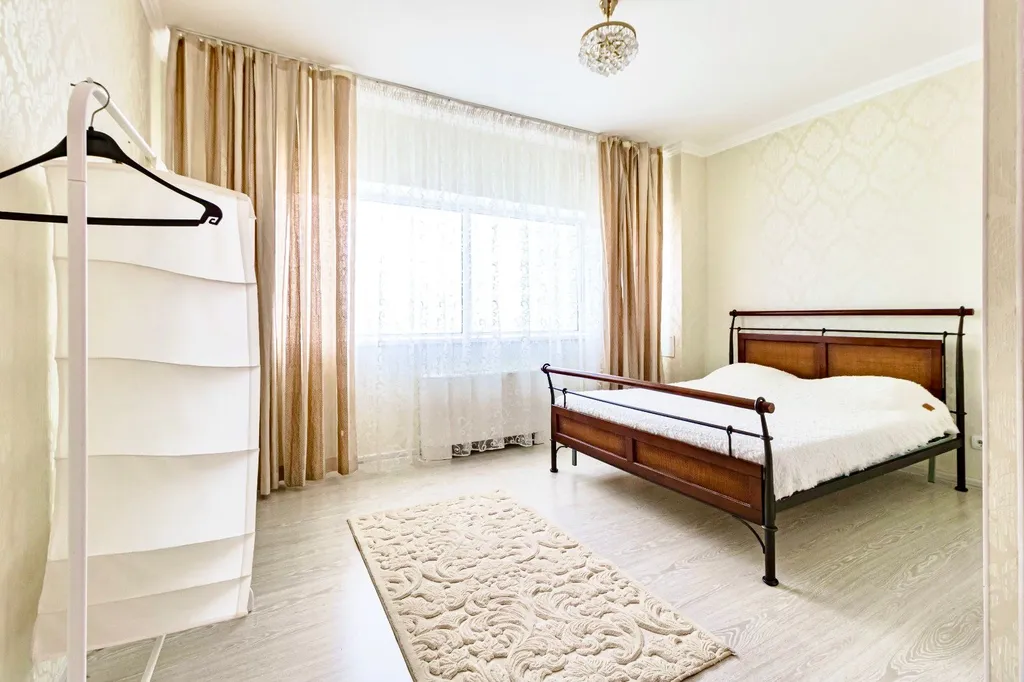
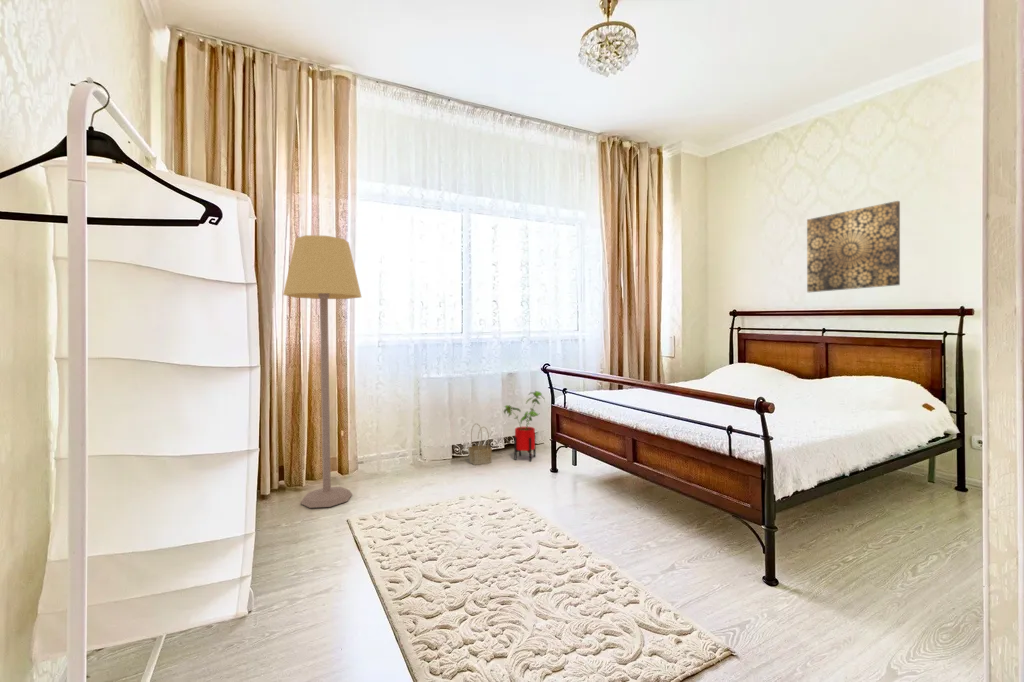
+ basket [467,422,493,466]
+ lamp [282,234,362,509]
+ wall art [806,200,901,293]
+ house plant [503,390,546,462]
